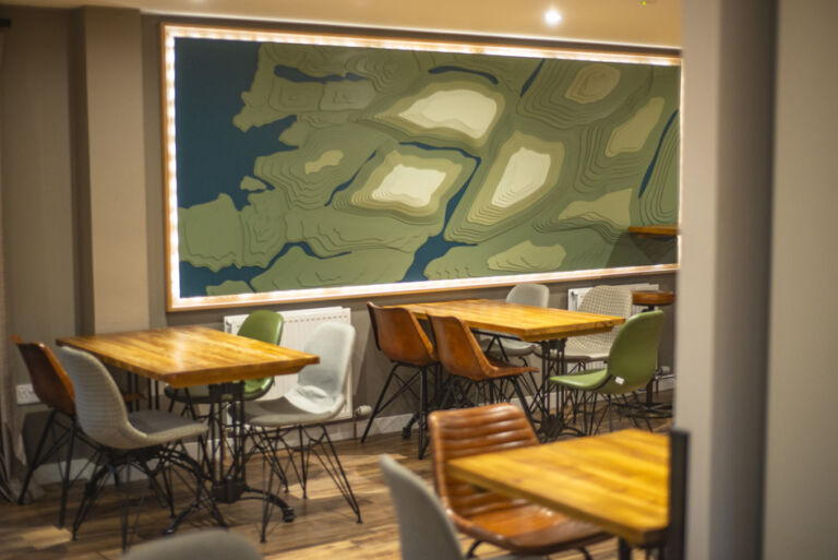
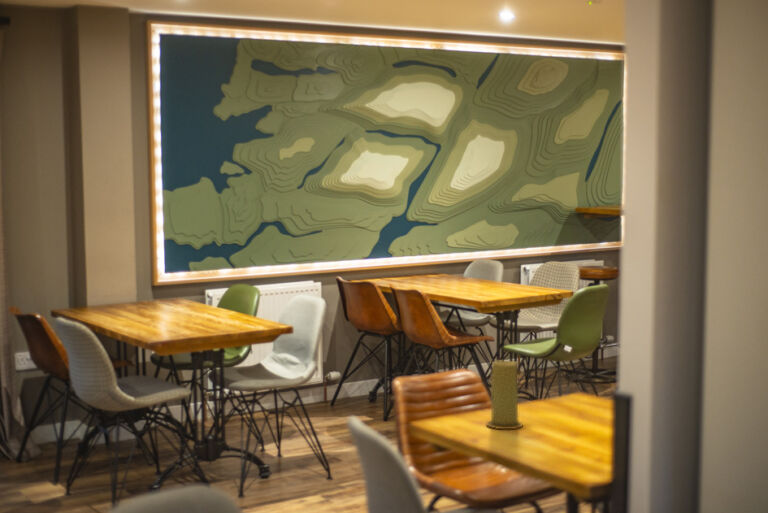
+ candle [485,360,524,430]
